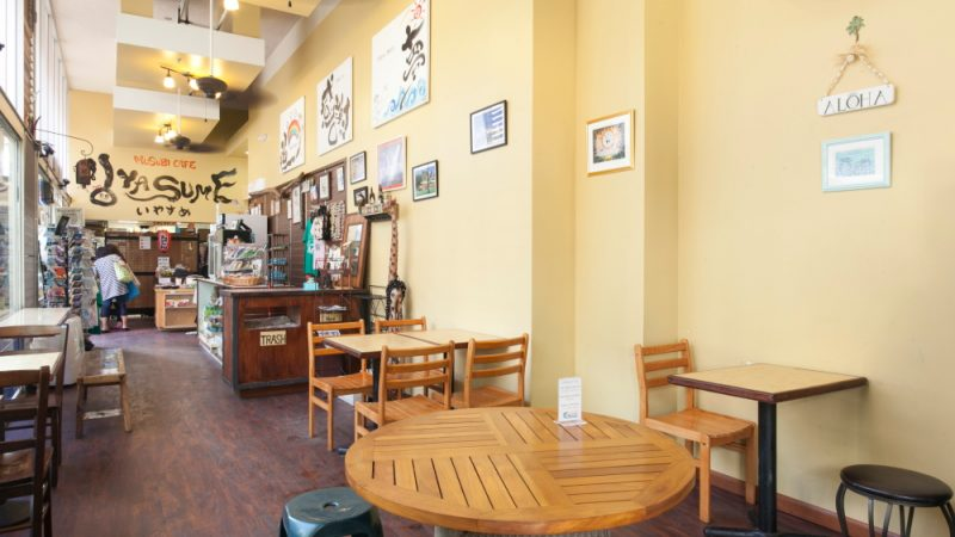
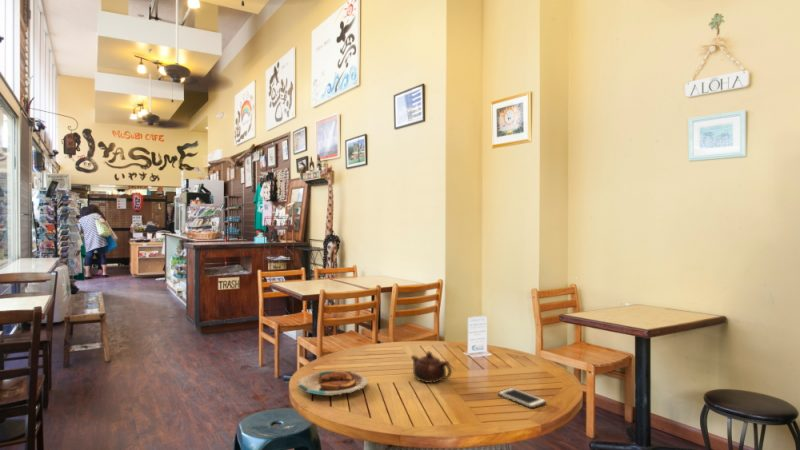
+ plate [295,369,369,397]
+ teapot [410,350,453,384]
+ cell phone [497,387,547,409]
